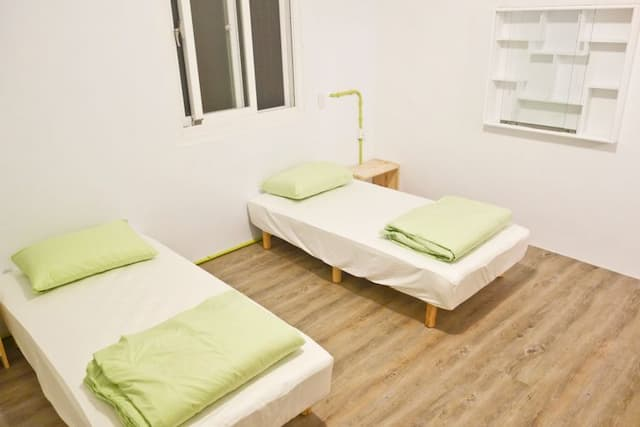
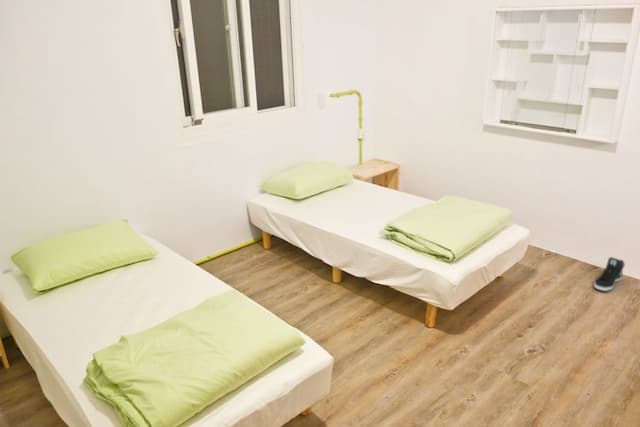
+ sneaker [593,256,626,292]
